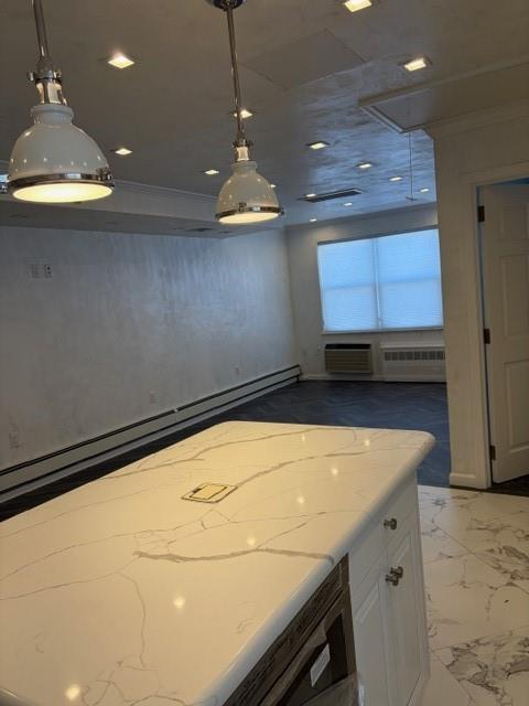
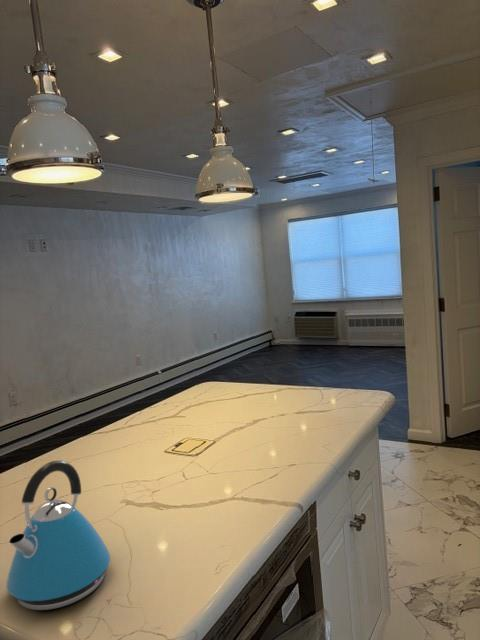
+ kettle [6,460,111,611]
